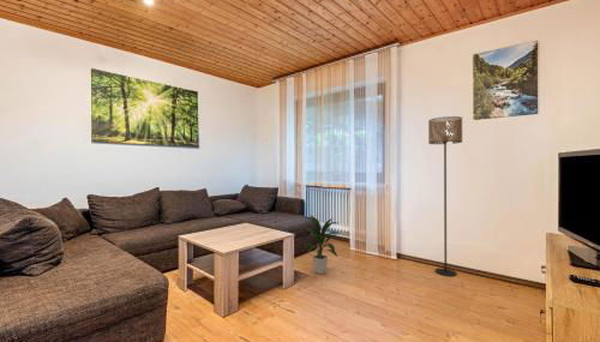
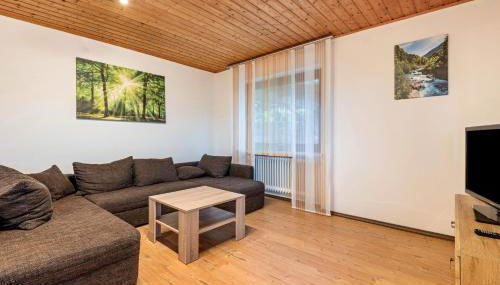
- indoor plant [299,212,342,275]
- floor lamp [427,115,463,277]
